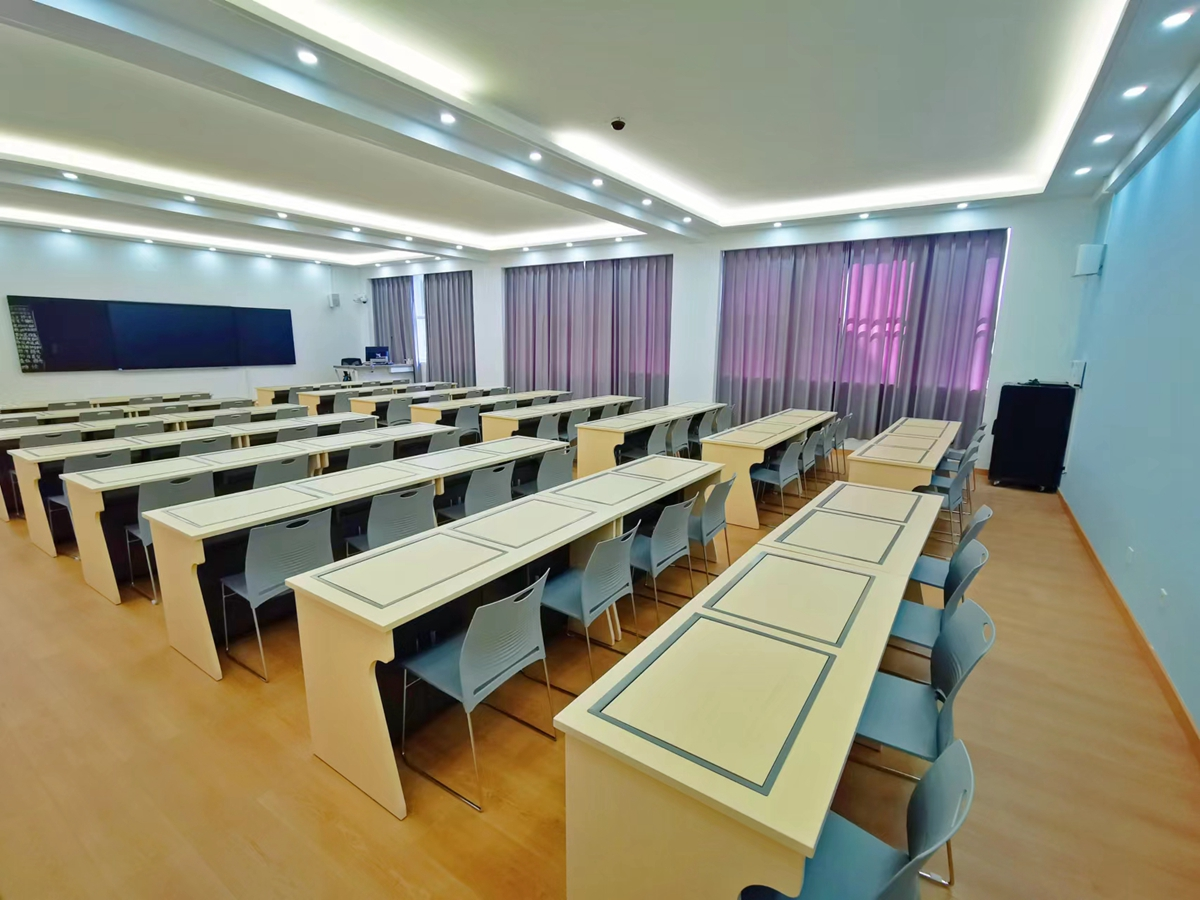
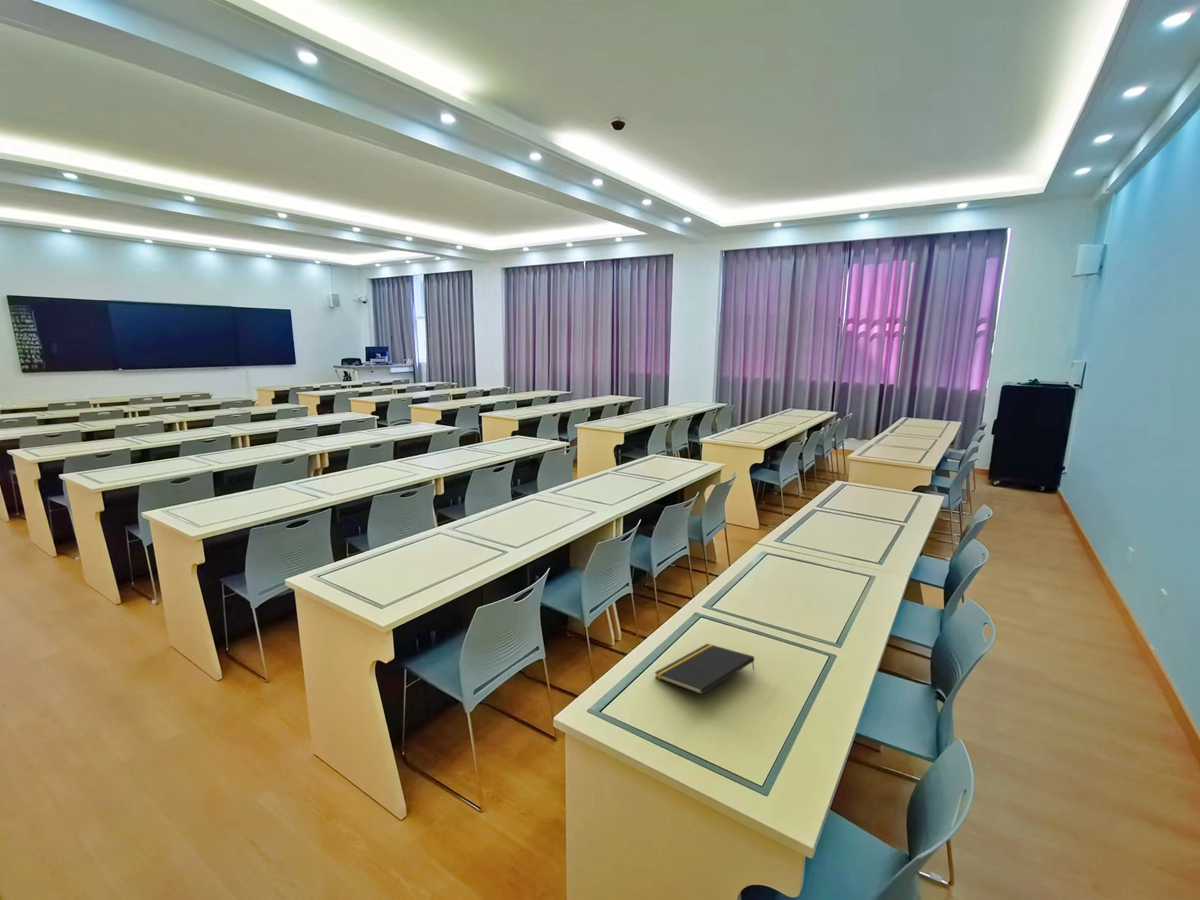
+ notepad [654,643,755,696]
